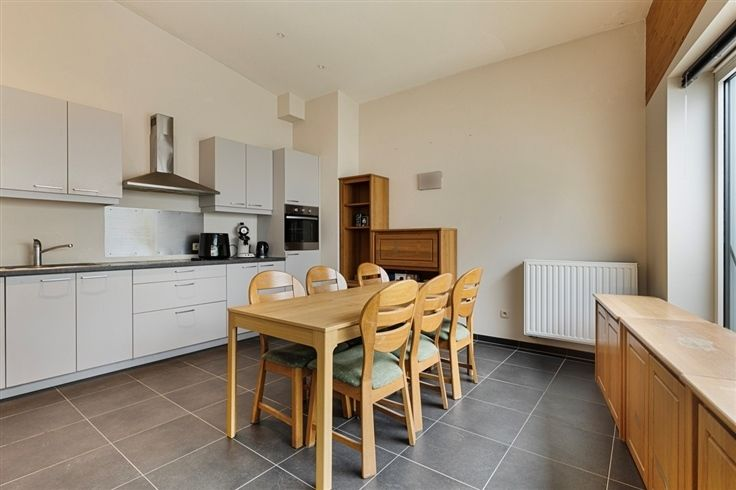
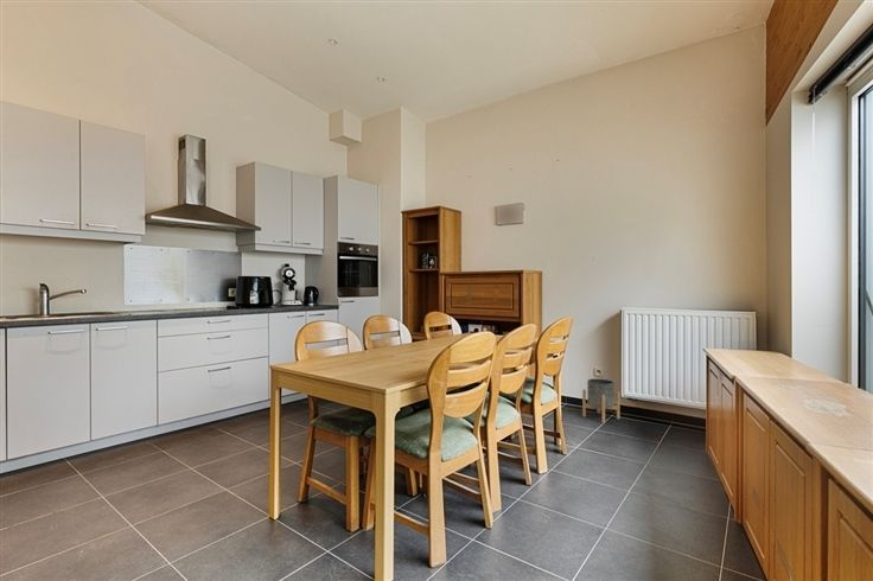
+ planter [581,377,620,424]
